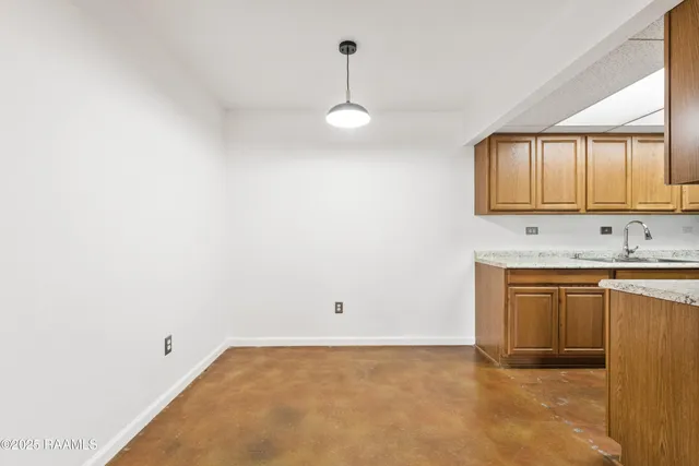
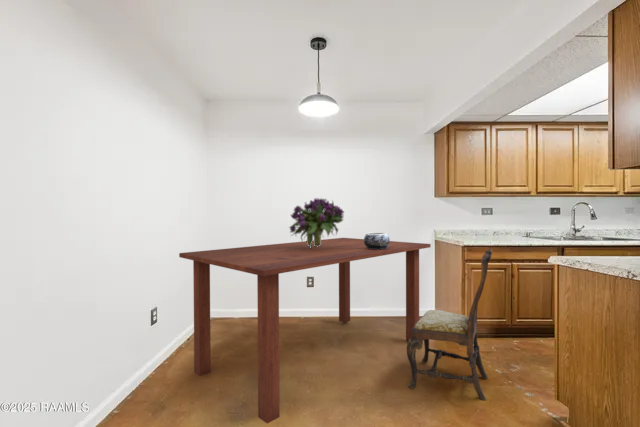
+ dining table [178,237,432,424]
+ dining chair [406,248,493,401]
+ bouquet [288,197,345,248]
+ decorative bowl [363,232,391,250]
